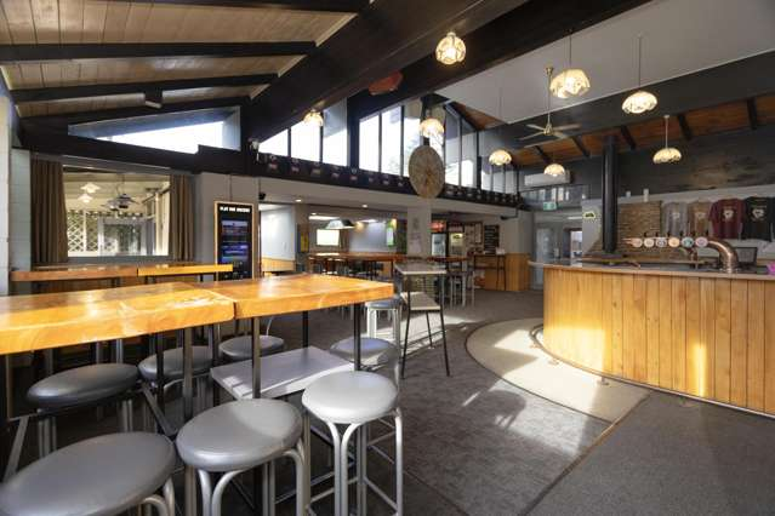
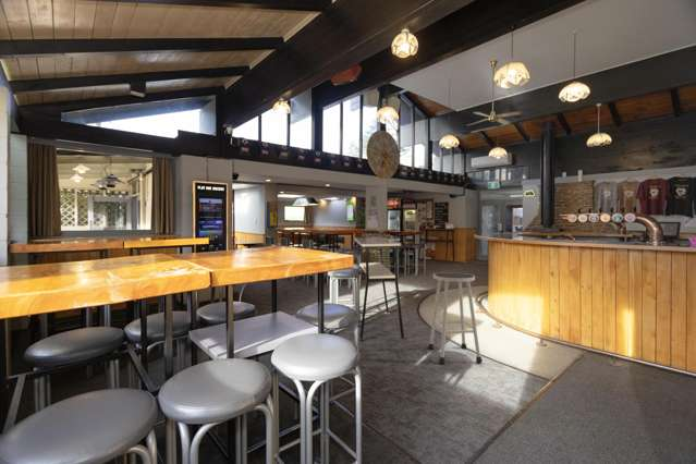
+ stool [427,271,484,365]
